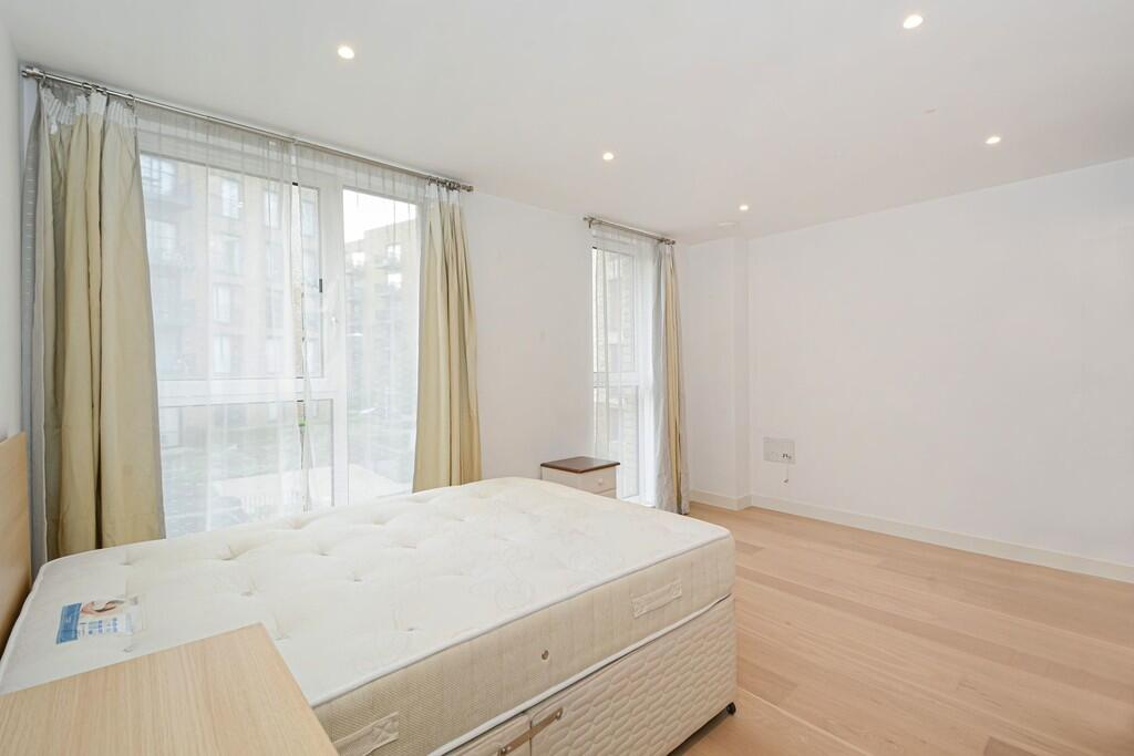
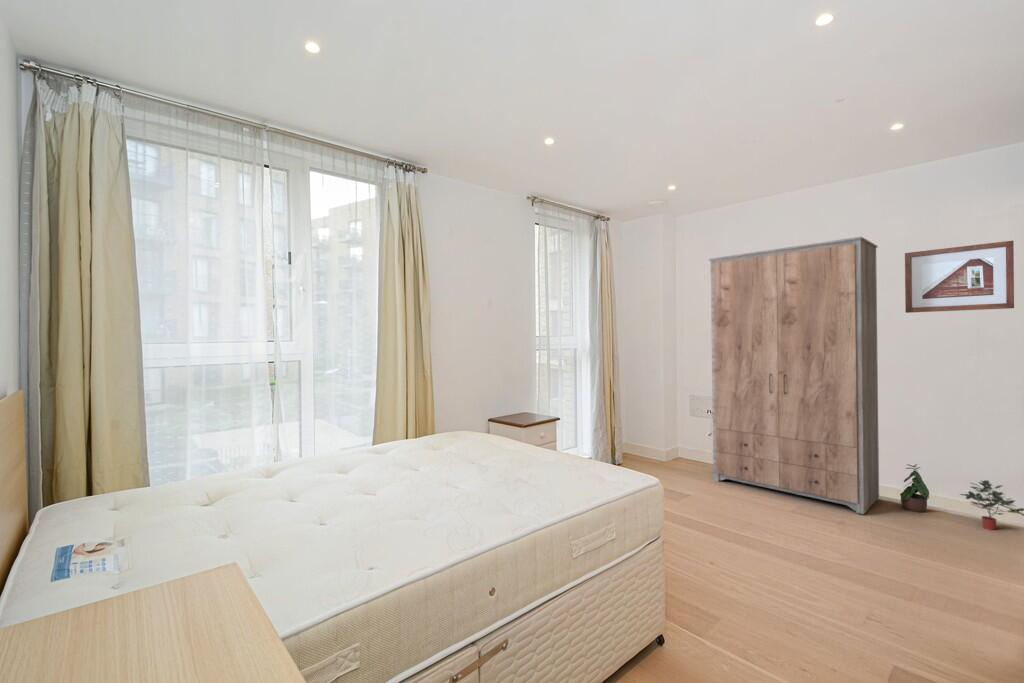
+ wardrobe [708,236,880,515]
+ potted plant [896,463,930,513]
+ picture frame [904,240,1015,314]
+ potted plant [958,479,1024,531]
